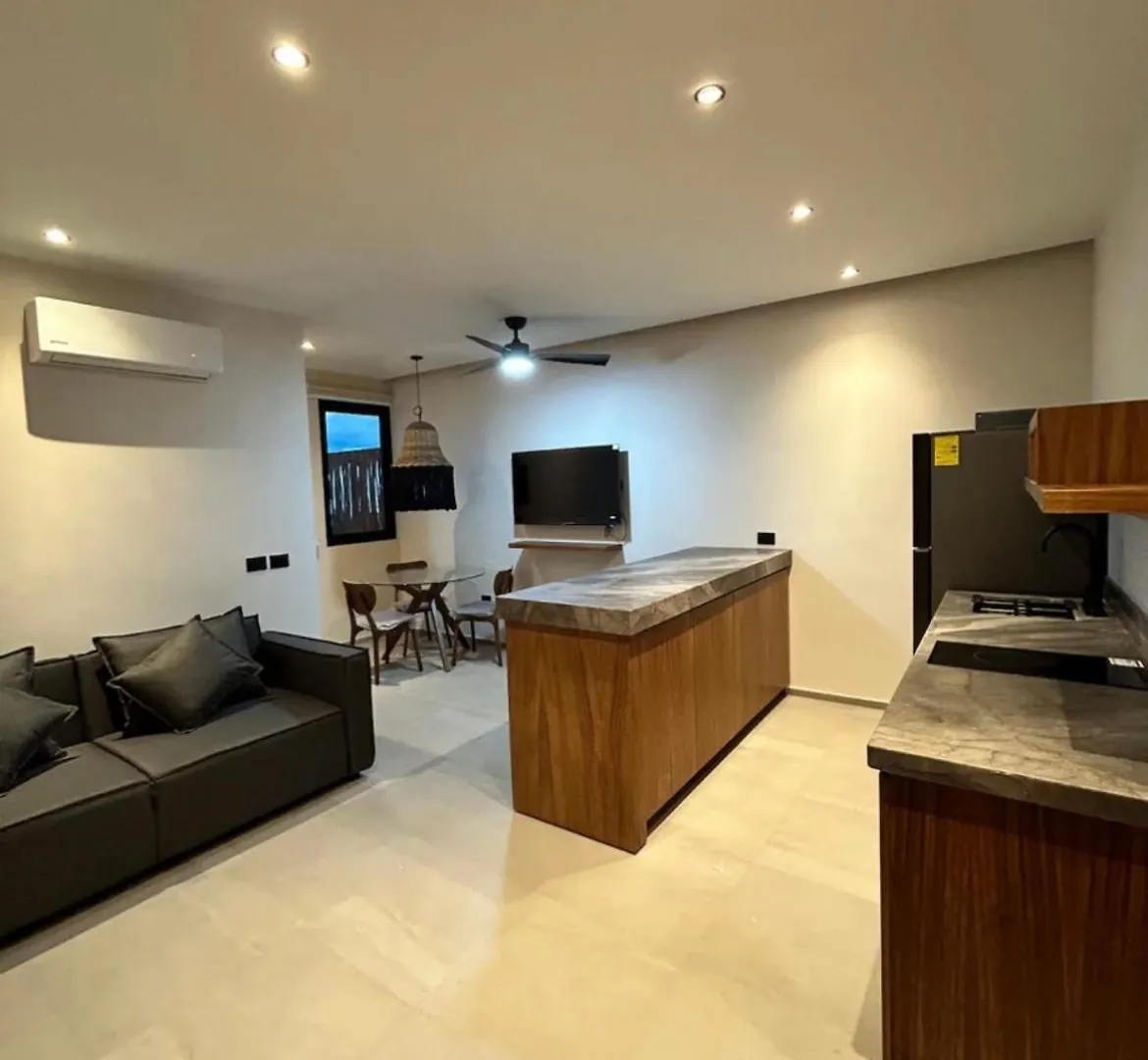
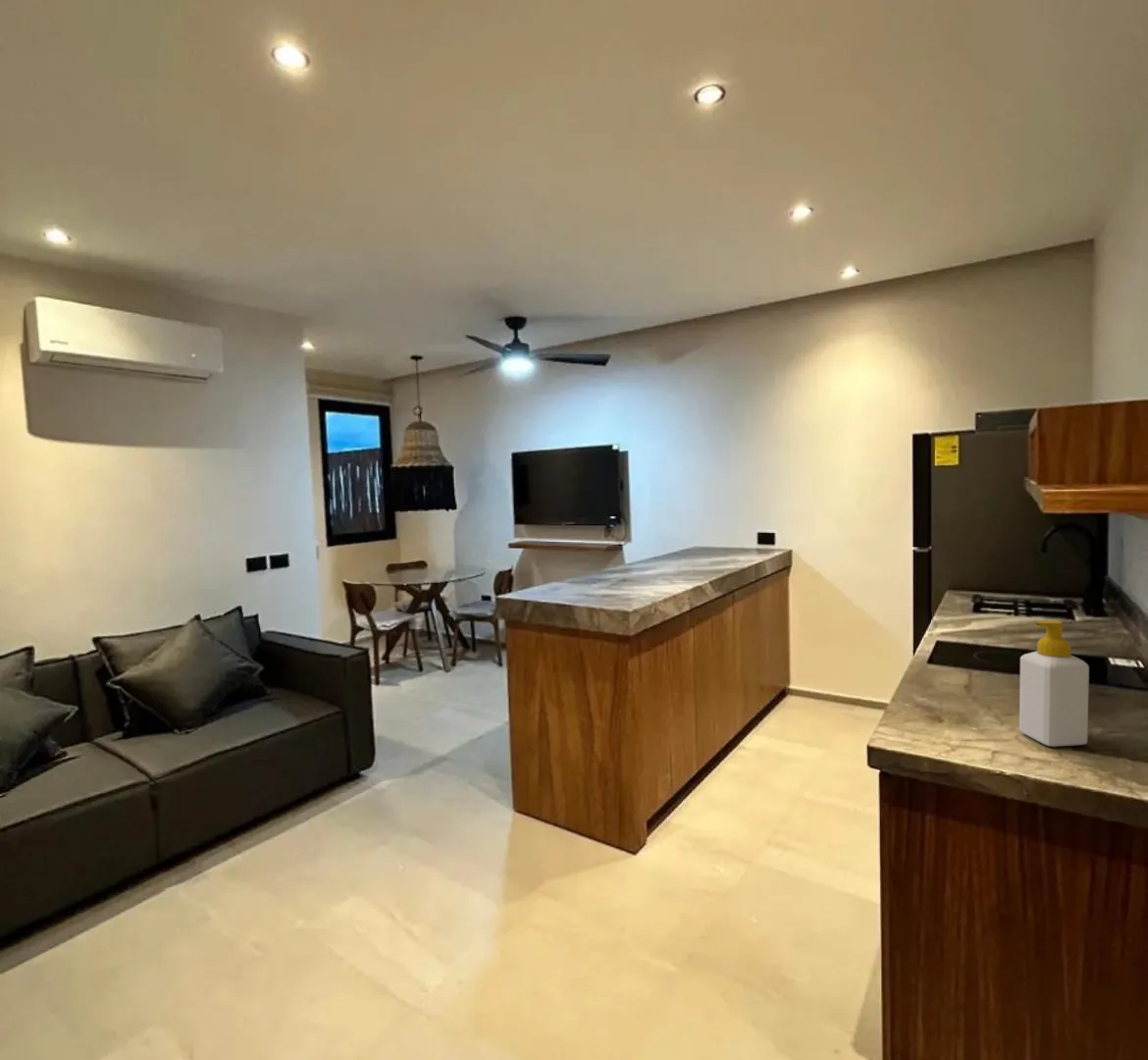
+ soap bottle [1018,619,1090,748]
